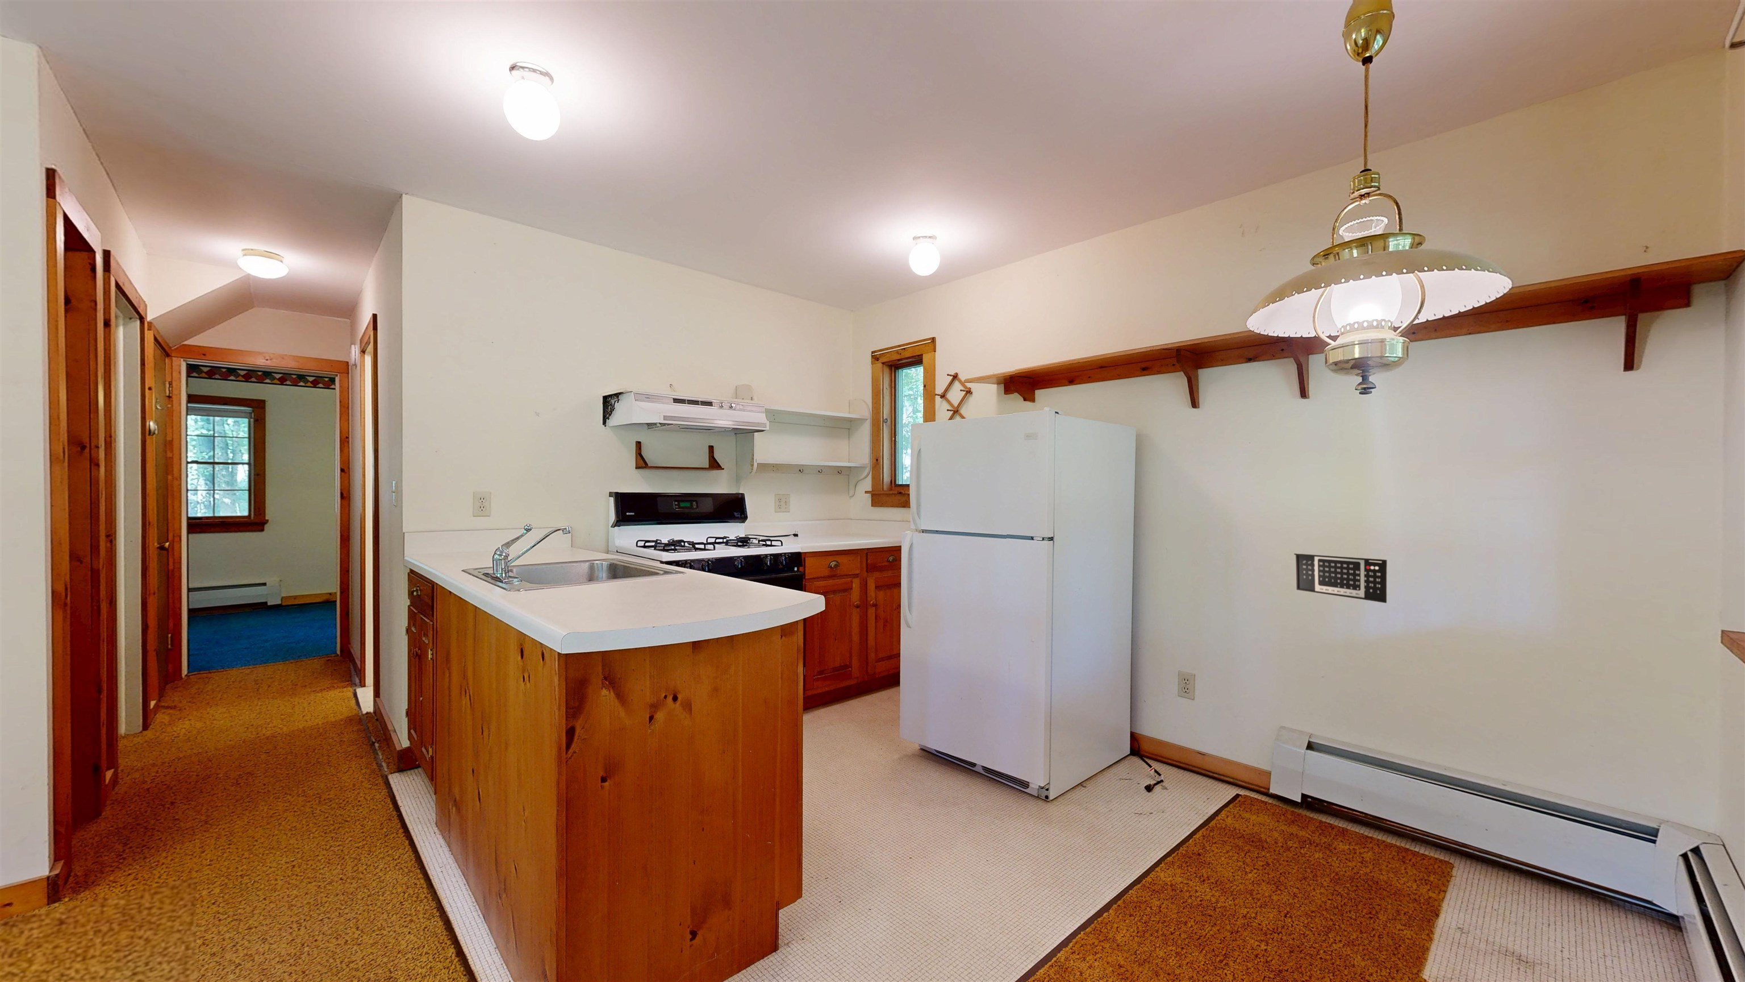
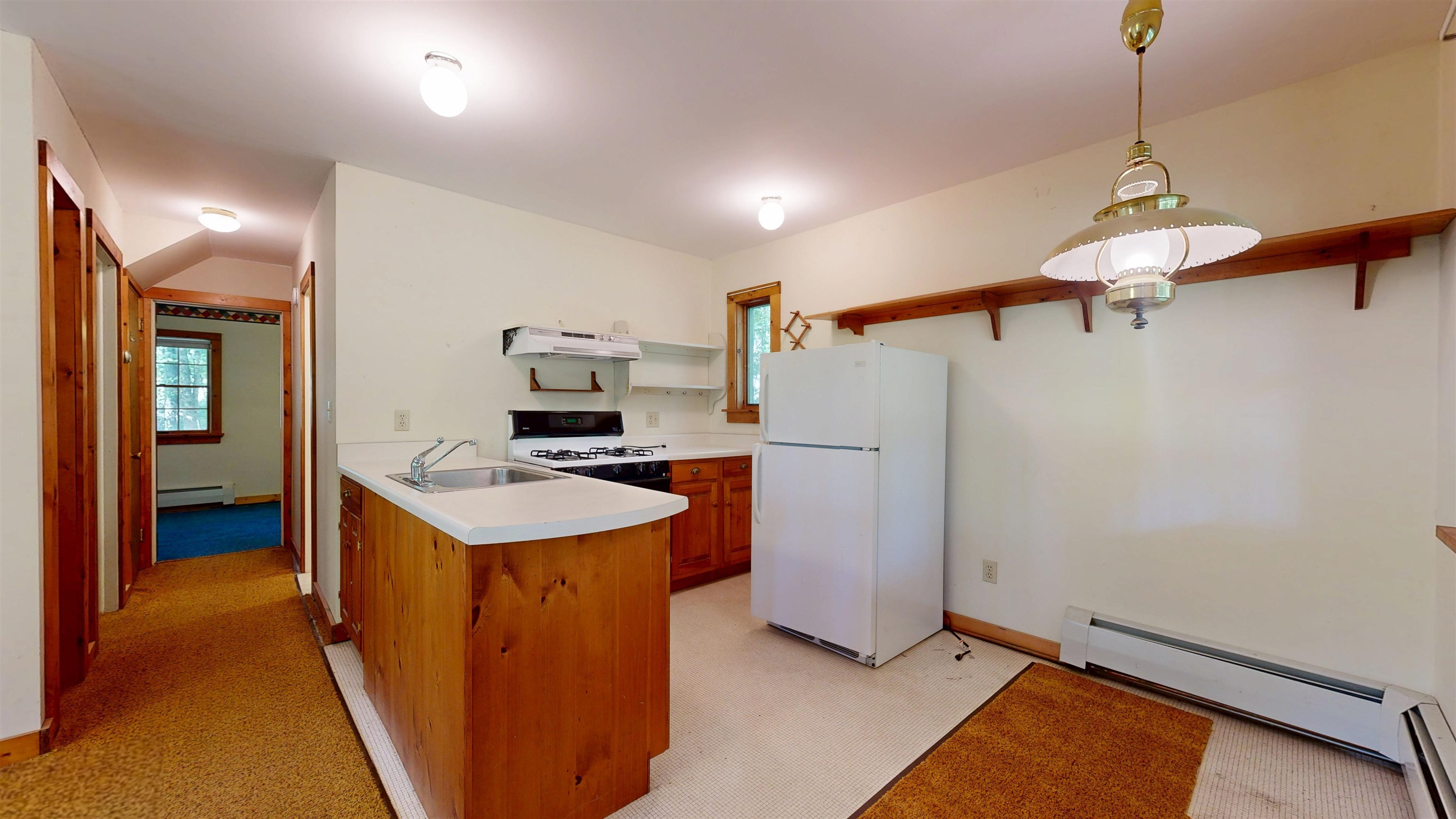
- calendar [1293,553,1388,604]
